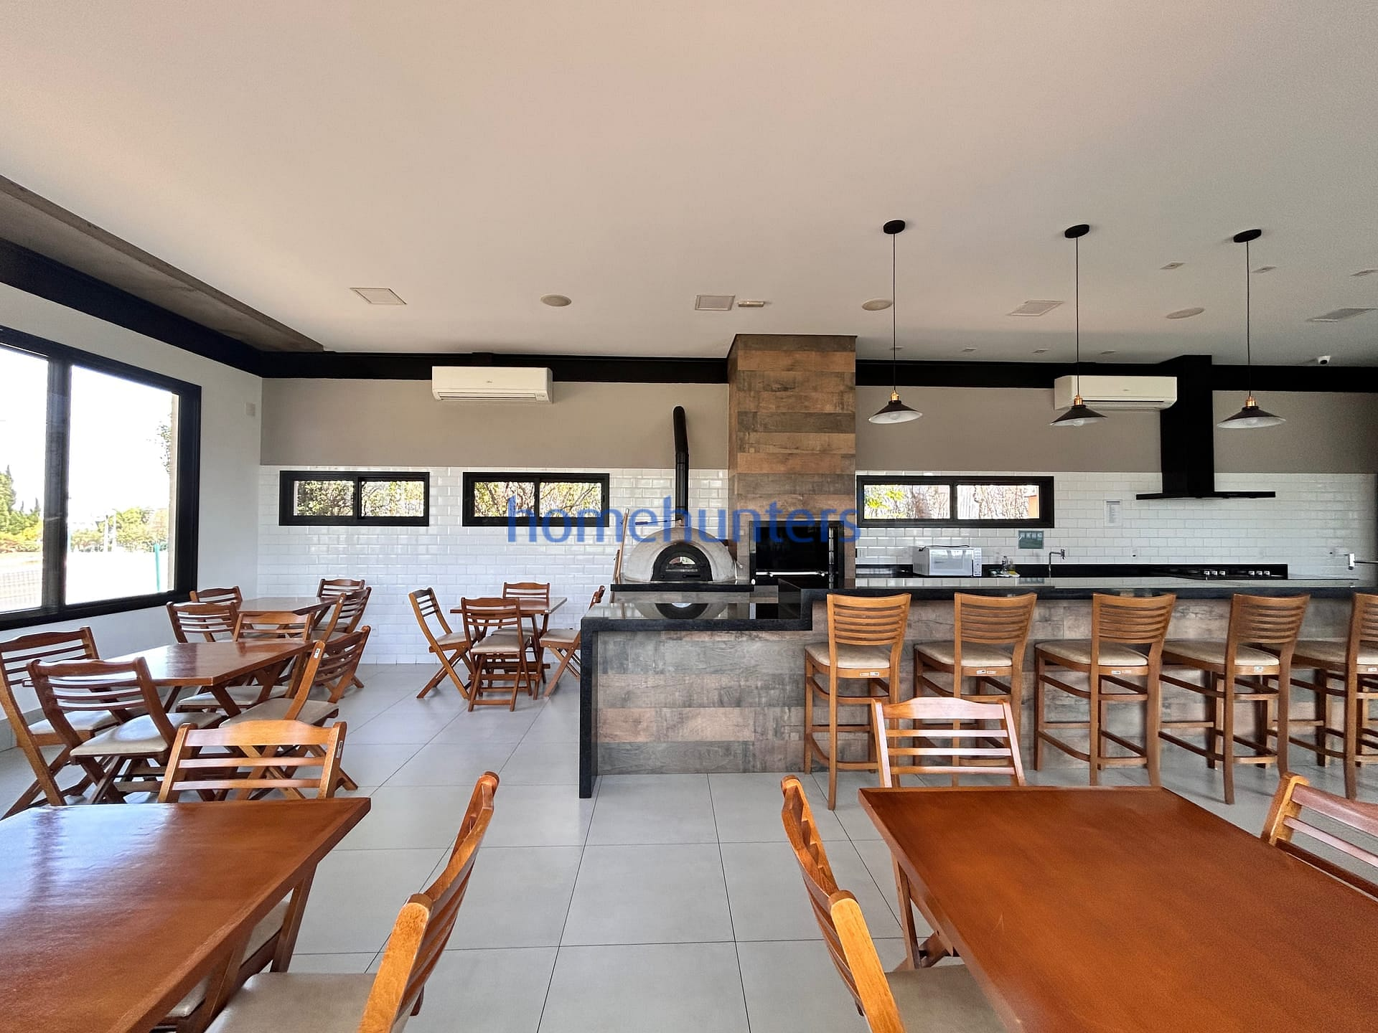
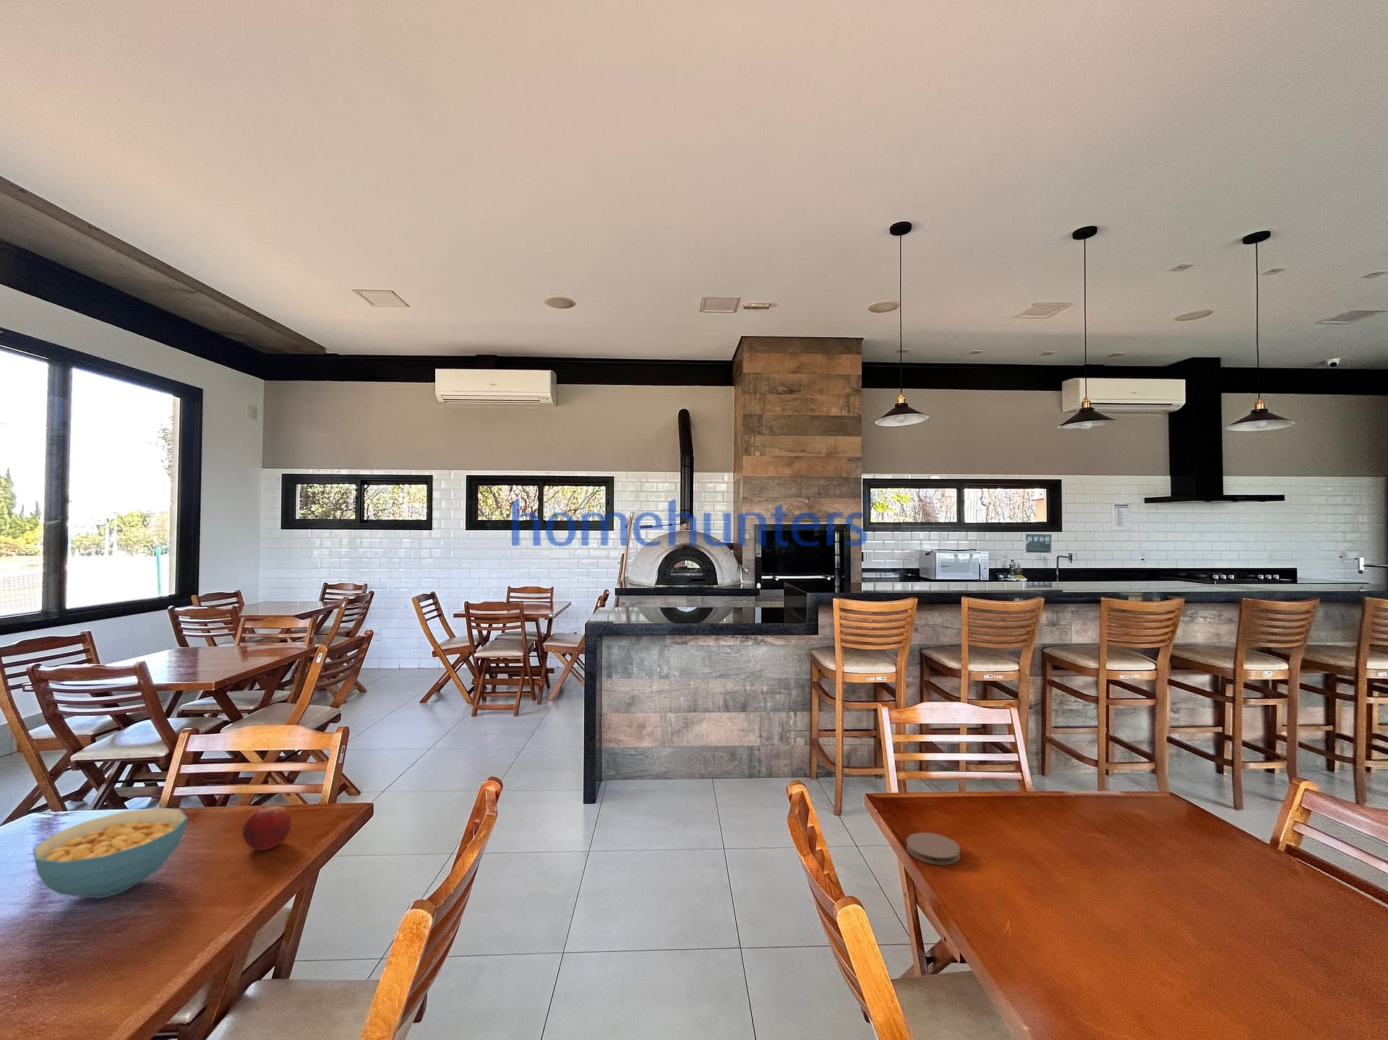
+ cereal bowl [32,806,188,899]
+ fruit [242,805,292,851]
+ coaster [906,832,961,866]
